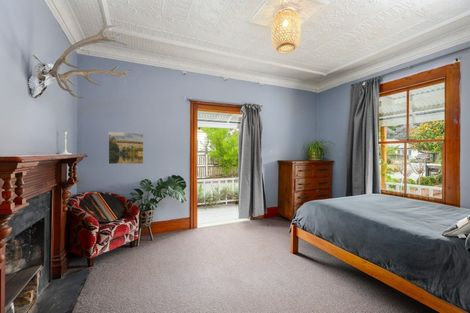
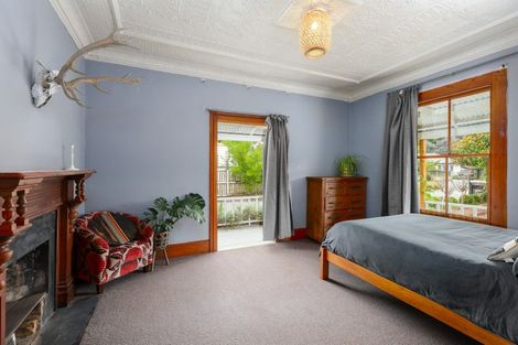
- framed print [107,131,144,165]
